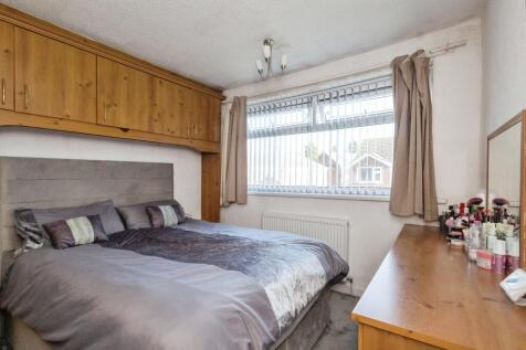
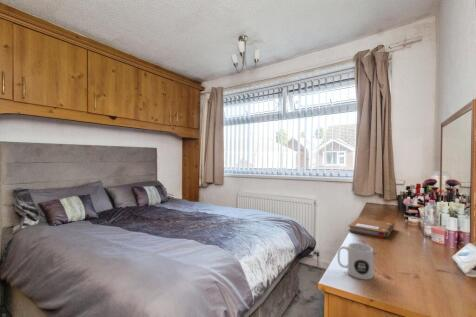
+ notebook [347,217,395,240]
+ mug [337,242,374,280]
